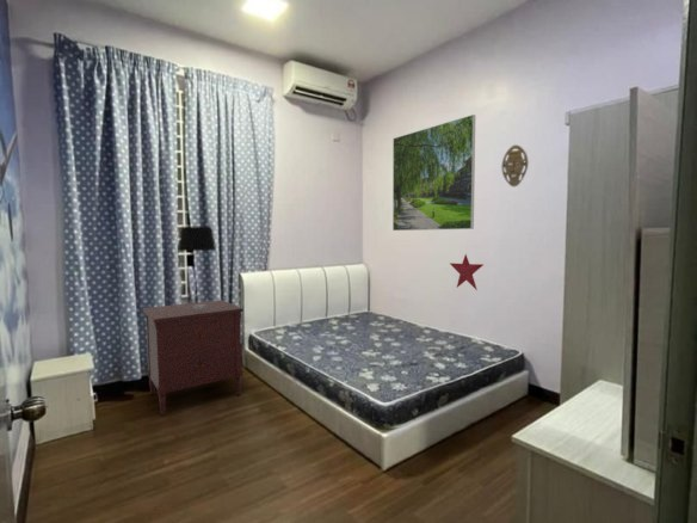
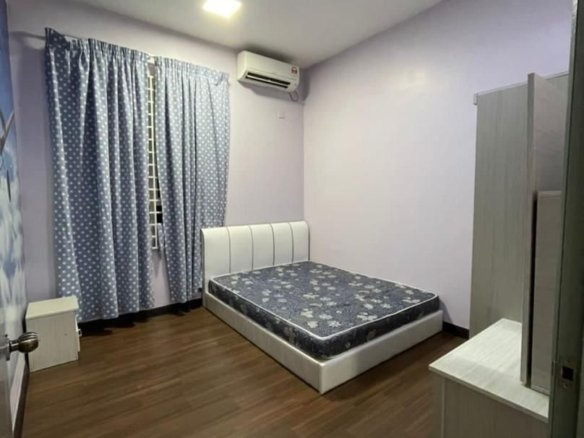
- table lamp [177,226,217,308]
- dresser [142,299,245,416]
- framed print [391,113,476,232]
- mask [500,143,530,187]
- decorative star [449,253,485,291]
